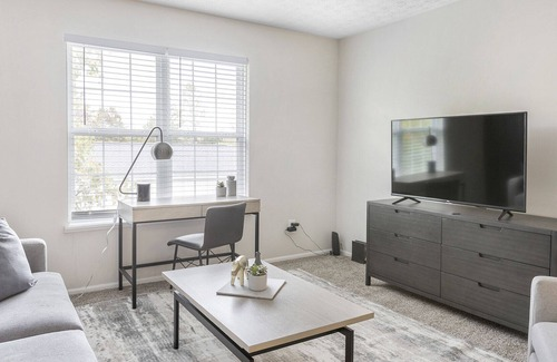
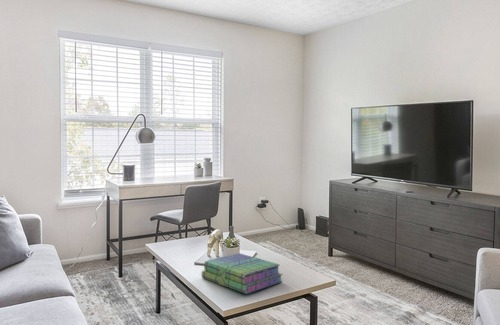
+ stack of books [201,252,284,295]
